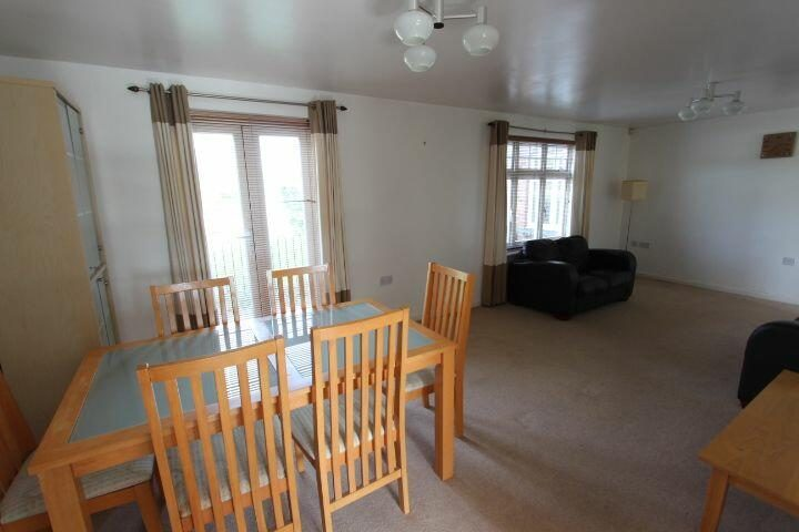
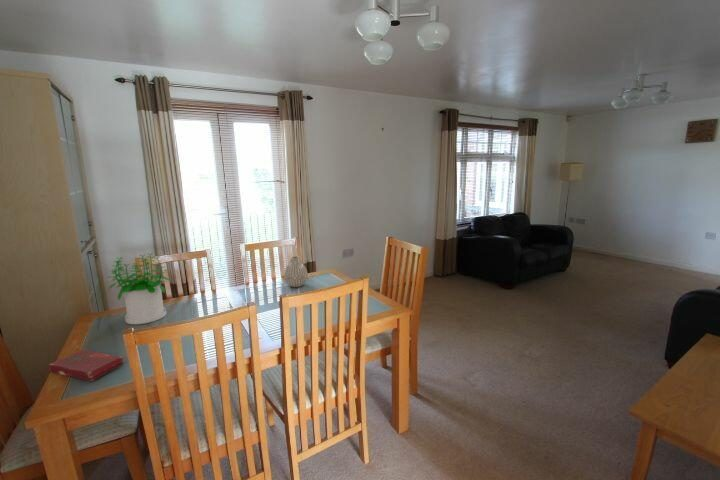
+ vase [283,255,309,288]
+ potted plant [106,252,171,325]
+ book [48,349,124,382]
